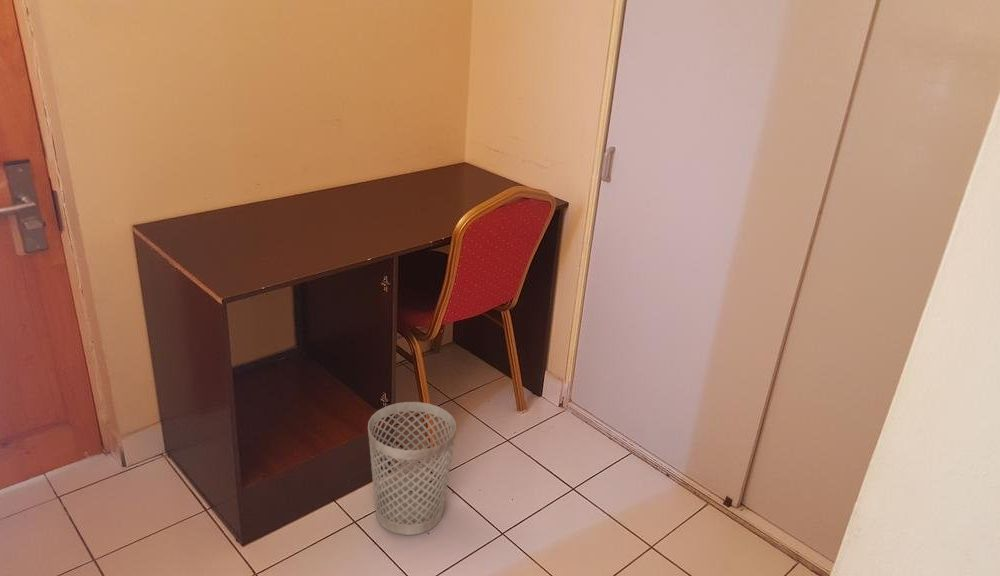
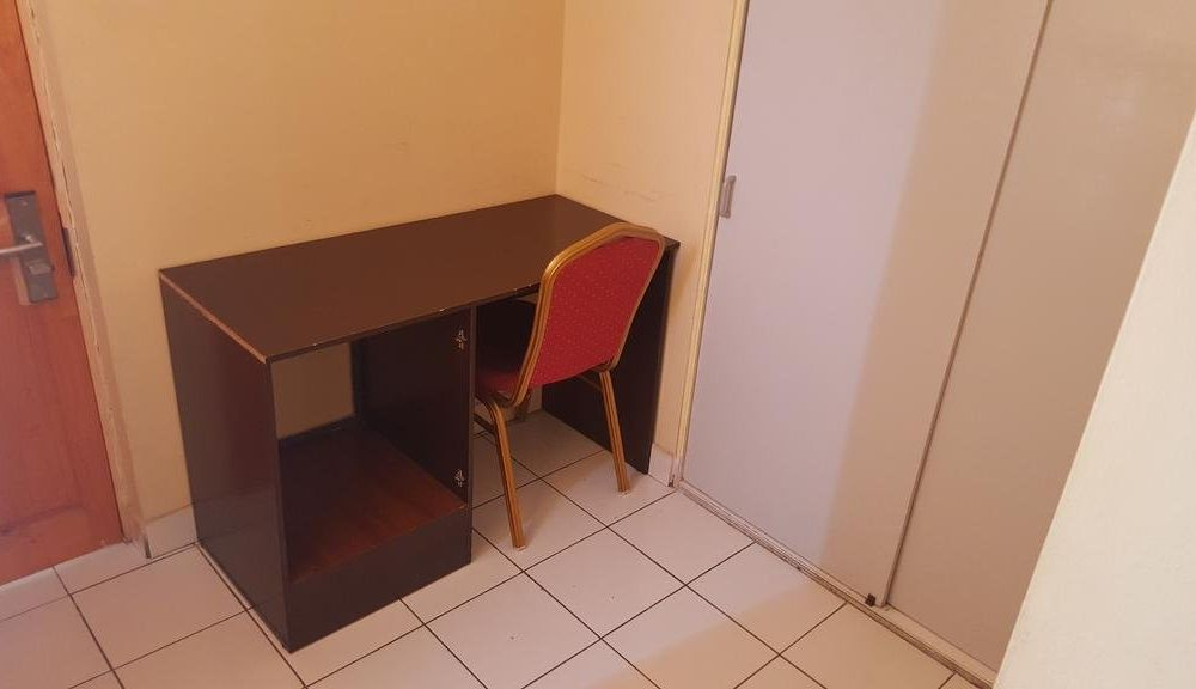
- wastebasket [367,401,457,536]
